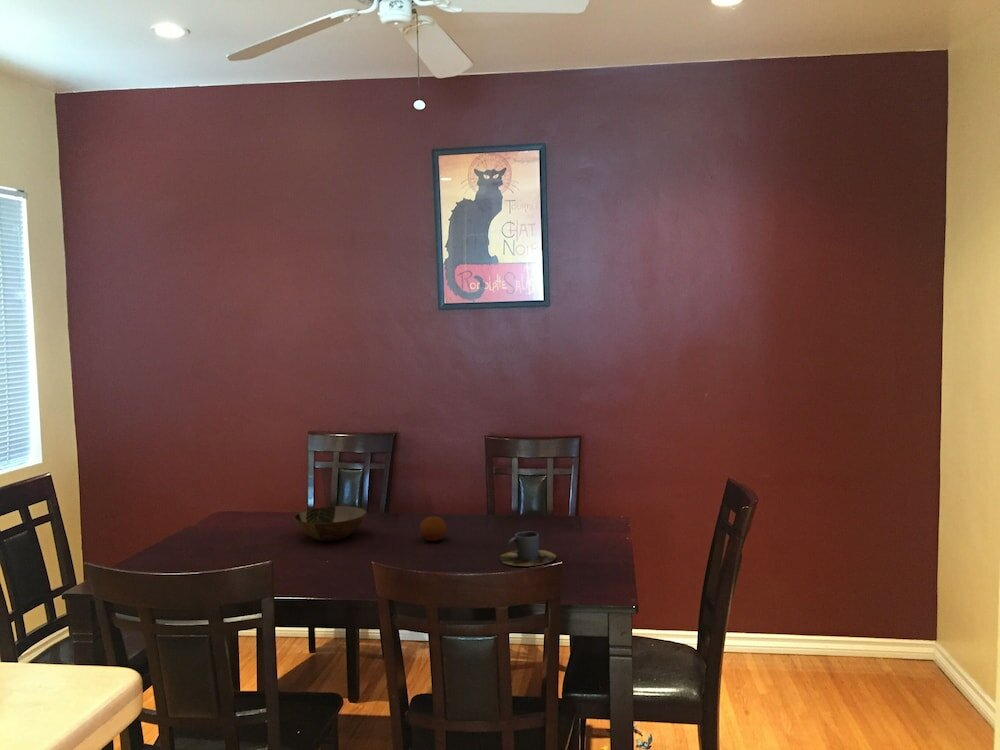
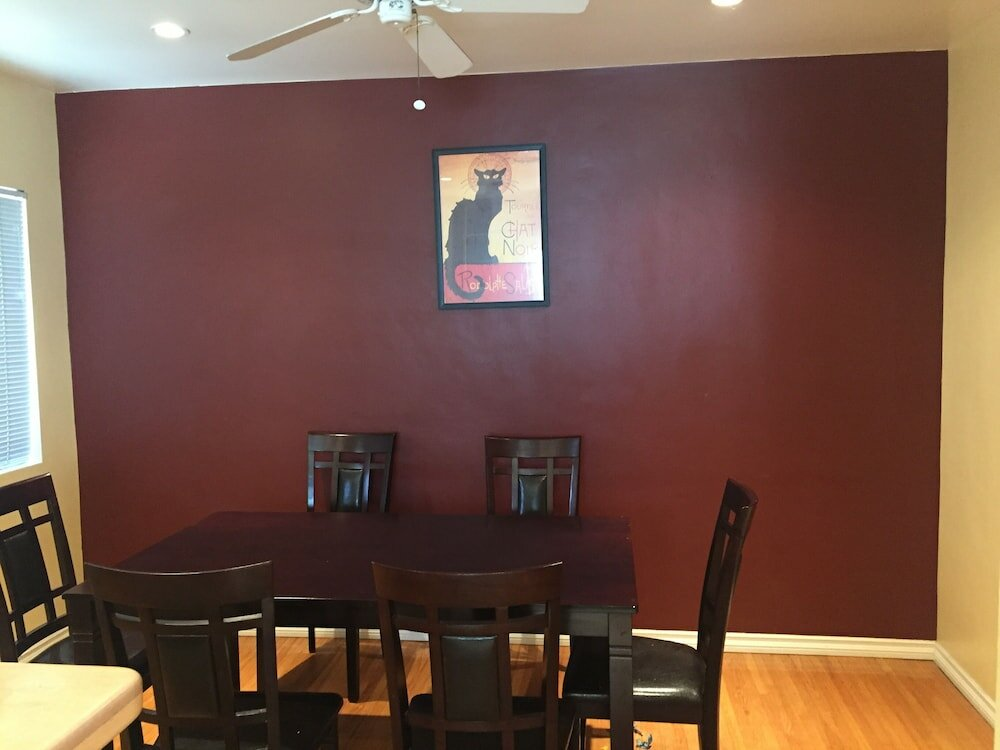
- bowl [293,505,368,542]
- fruit [419,515,448,542]
- cup [498,530,557,567]
